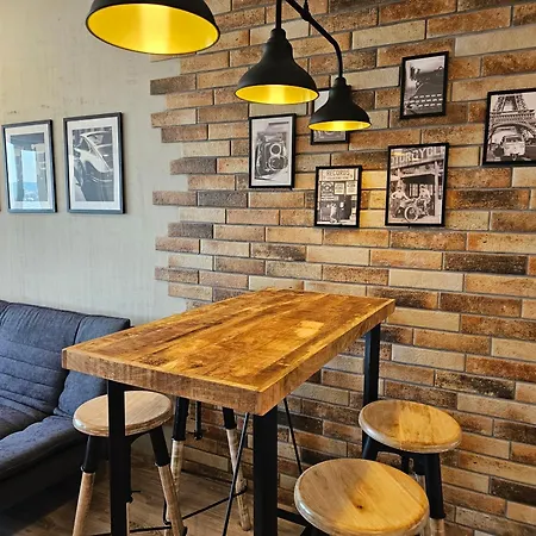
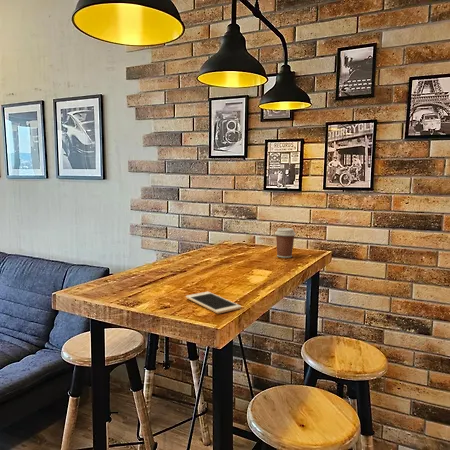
+ cell phone [185,291,242,314]
+ coffee cup [274,227,297,259]
